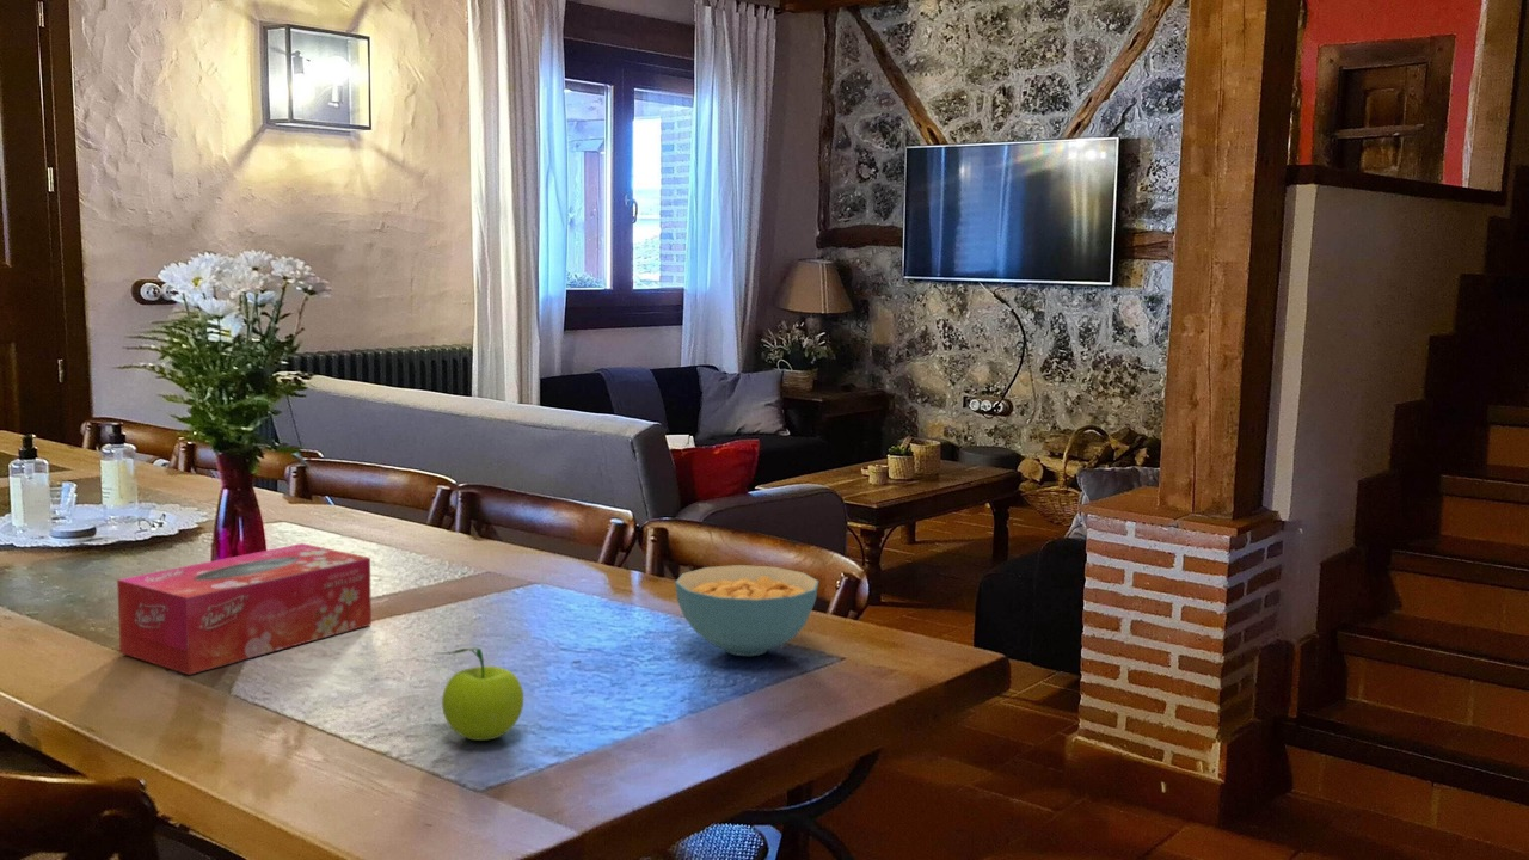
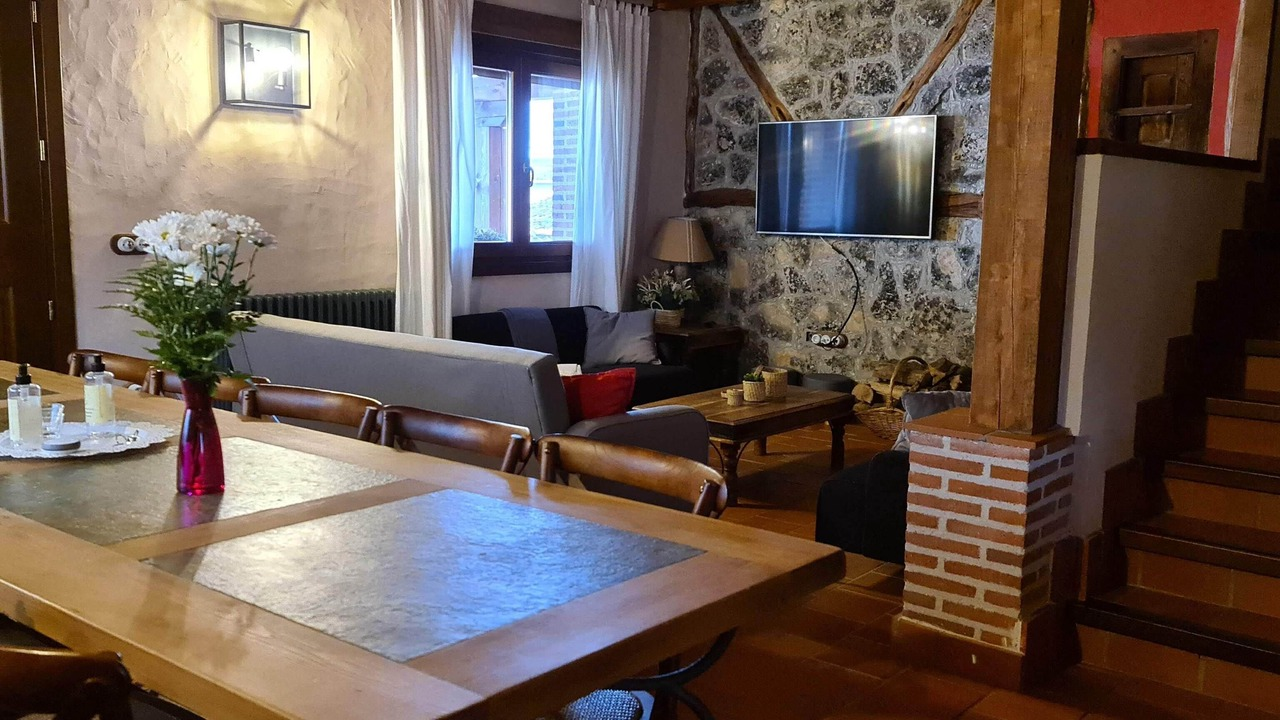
- cereal bowl [674,564,819,657]
- fruit [435,646,524,742]
- tissue box [116,542,373,676]
